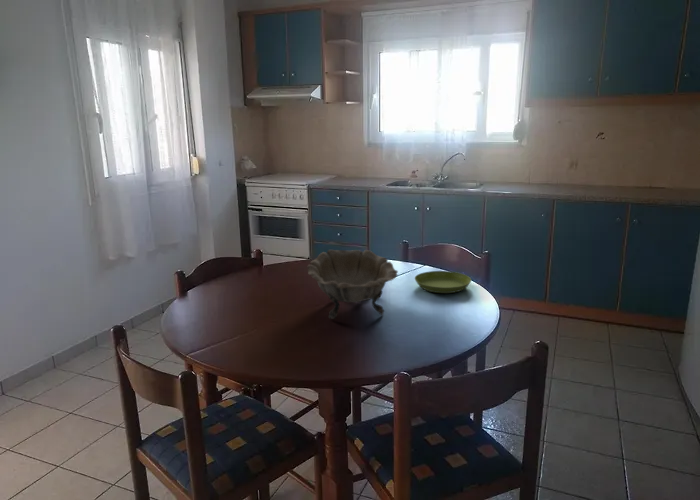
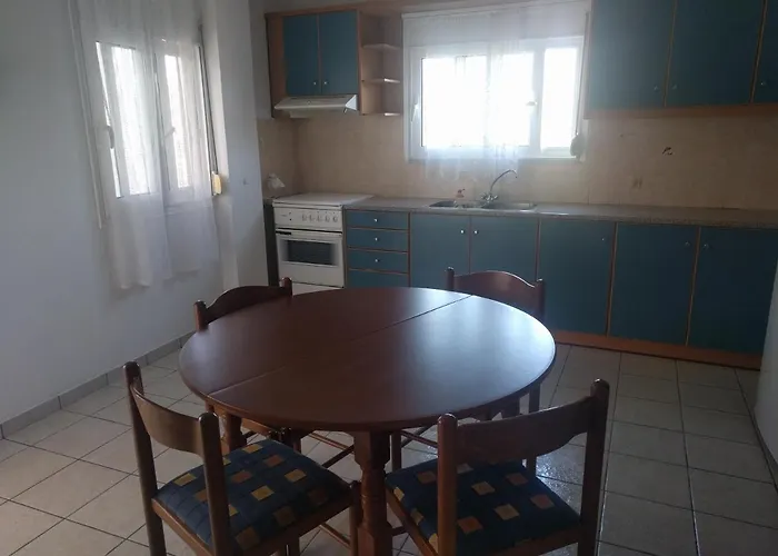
- decorative bowl [307,249,399,320]
- saucer [414,270,472,294]
